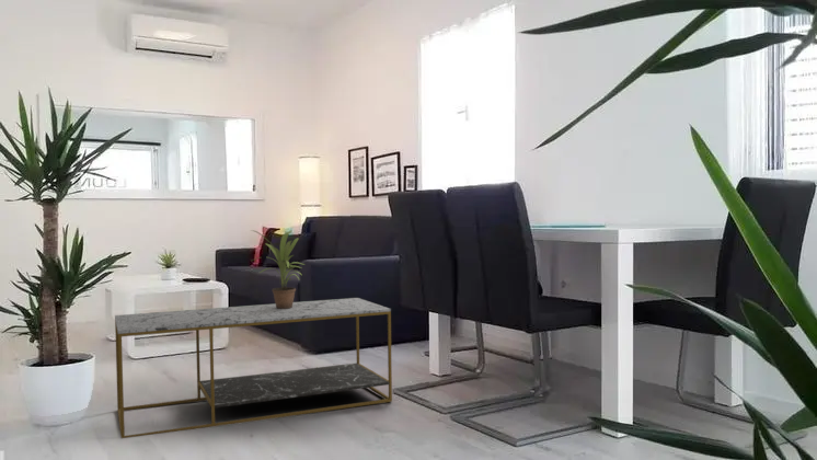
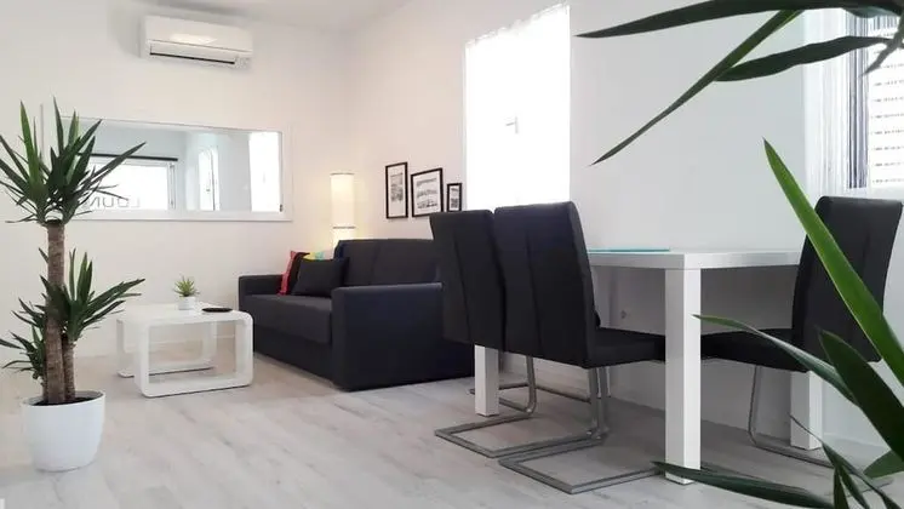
- coffee table [114,297,393,439]
- potted plant [249,229,307,309]
